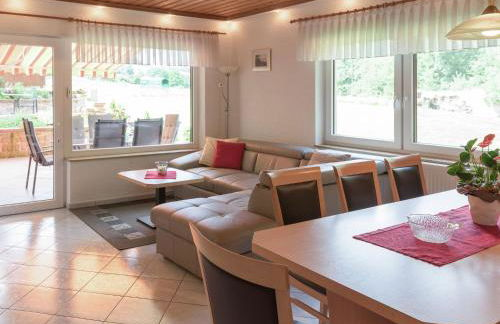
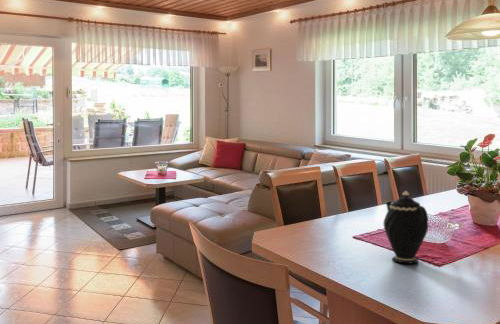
+ teapot [382,190,429,265]
